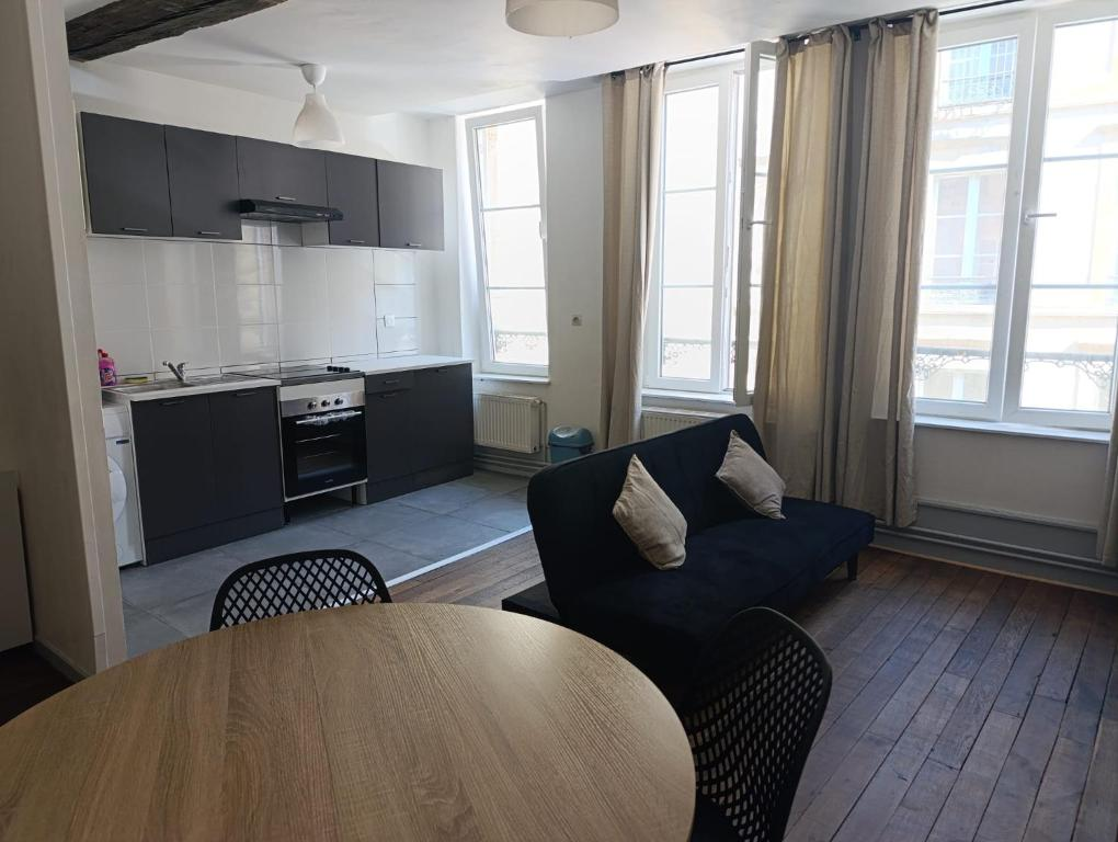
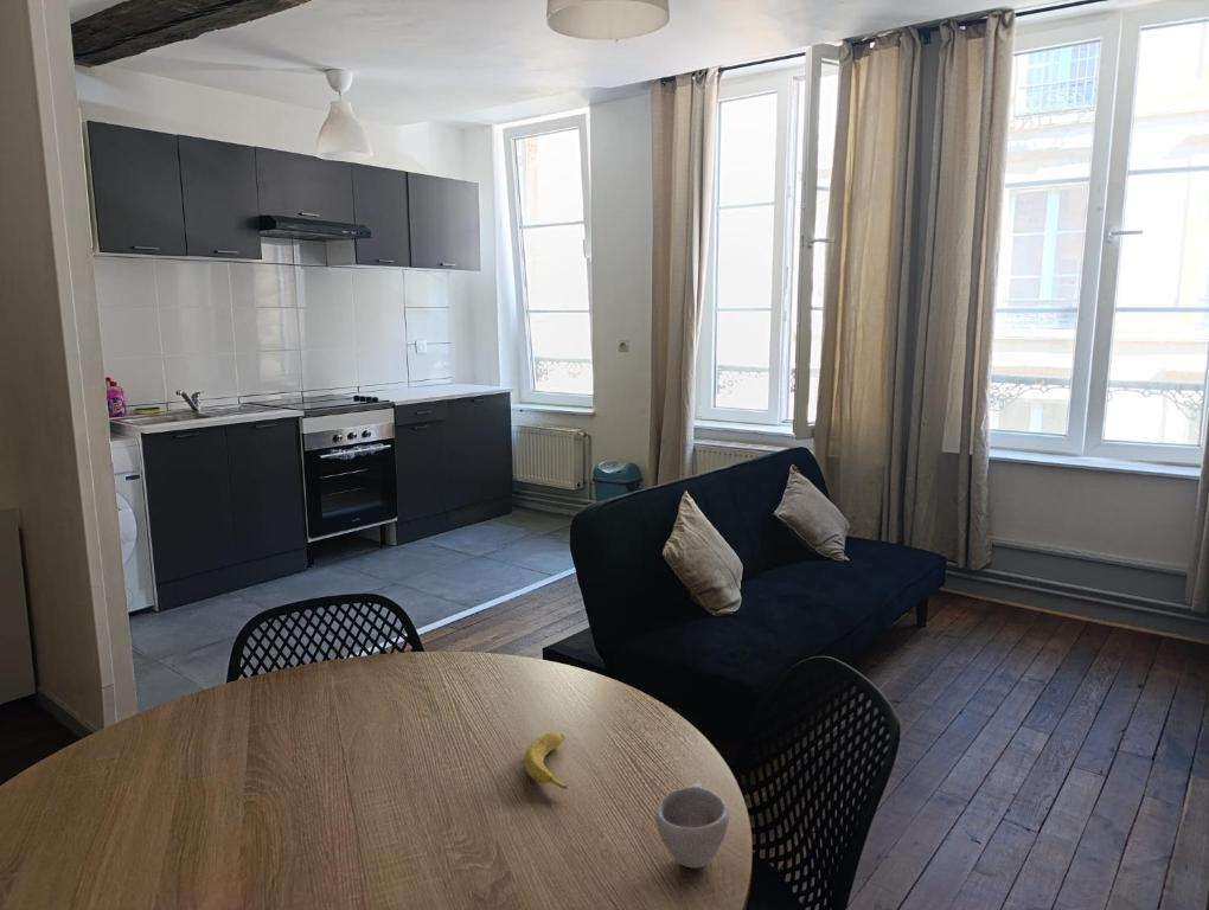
+ cup [654,781,730,870]
+ banana [523,731,570,790]
